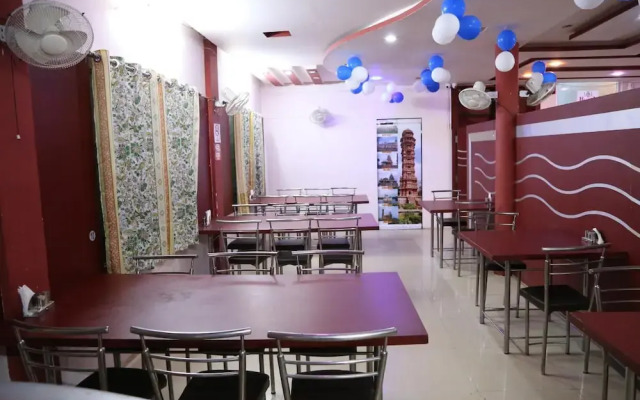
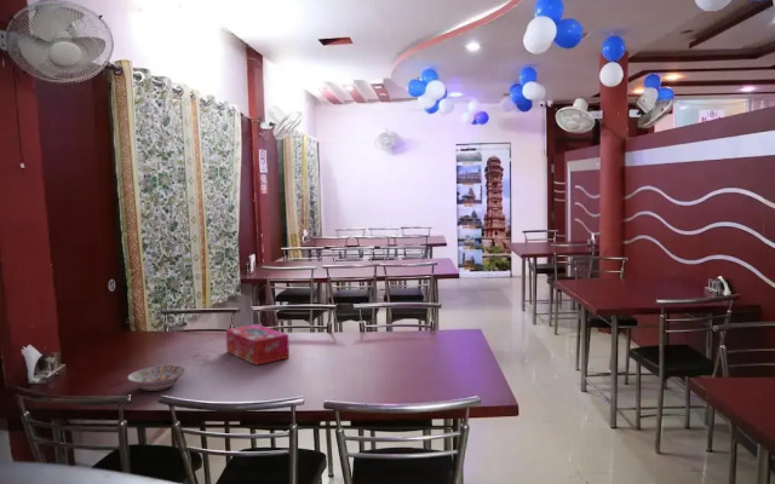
+ tissue box [225,323,291,367]
+ bowl [127,364,186,392]
